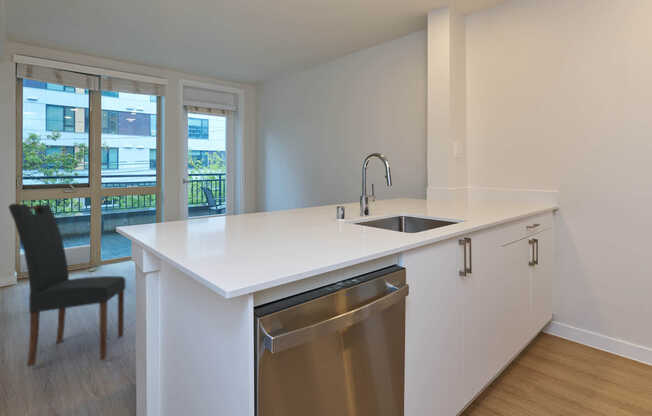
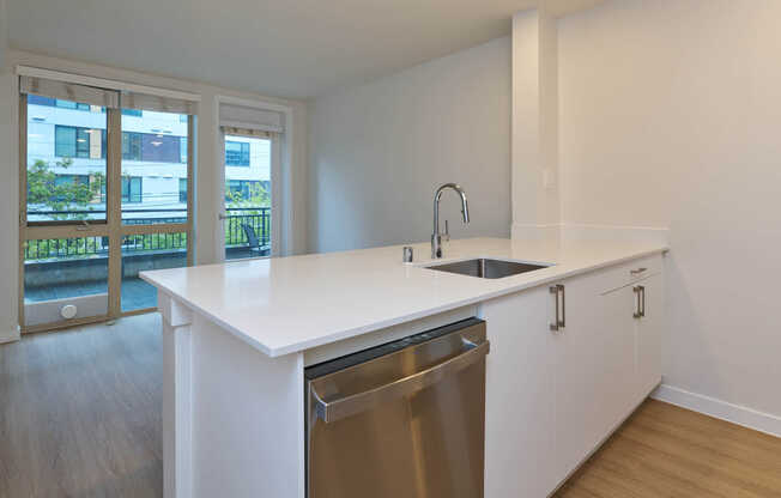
- dining chair [8,203,127,368]
